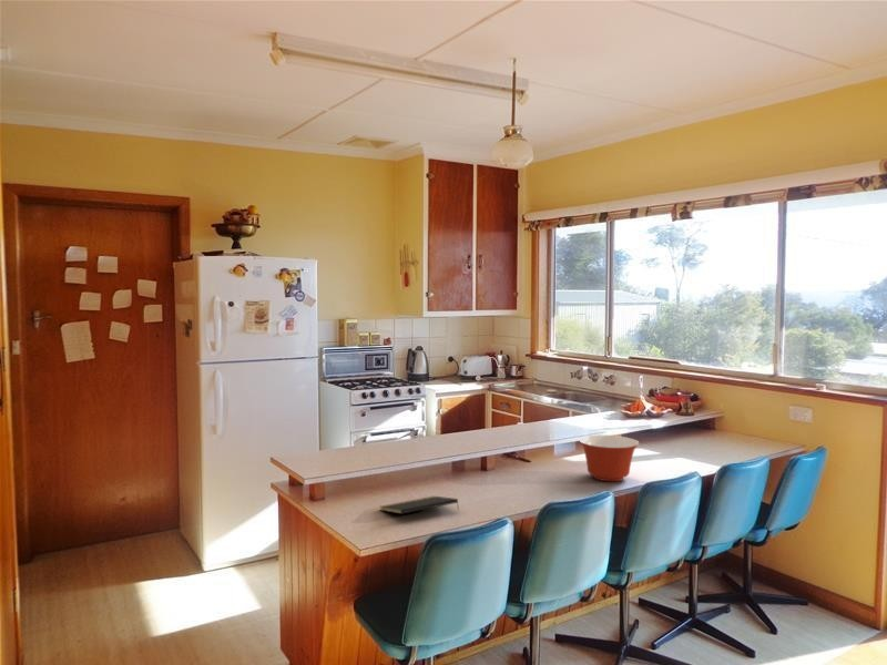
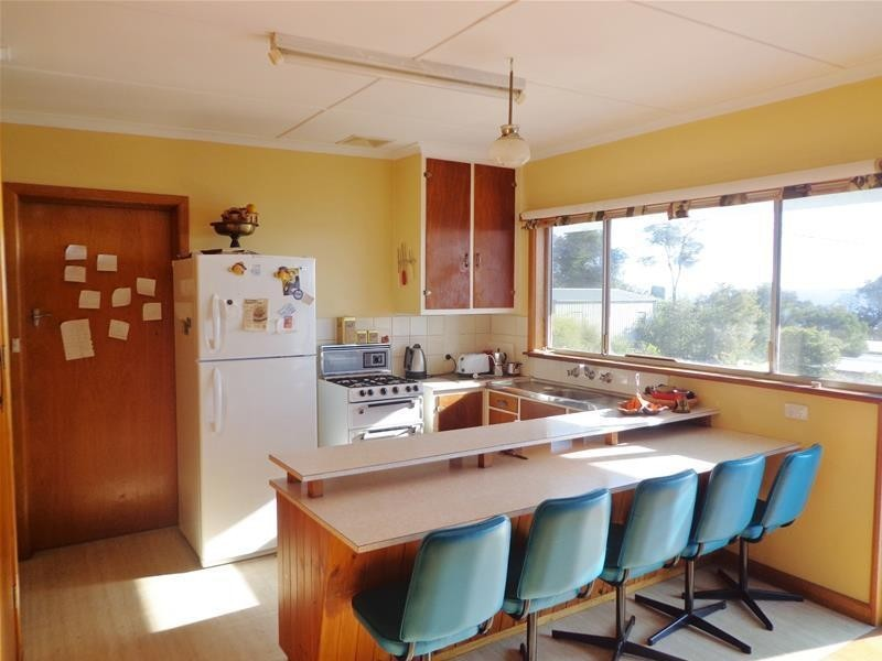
- mixing bowl [578,434,640,482]
- notepad [379,495,460,515]
